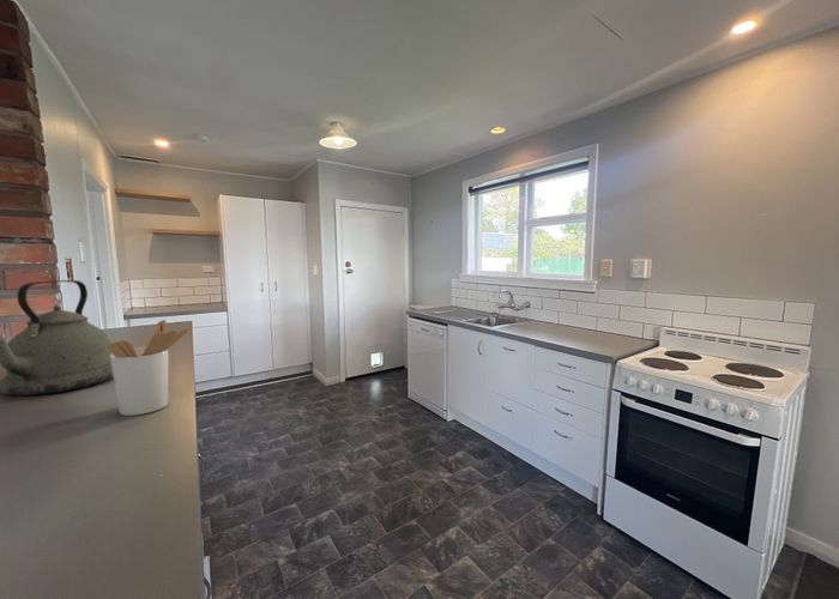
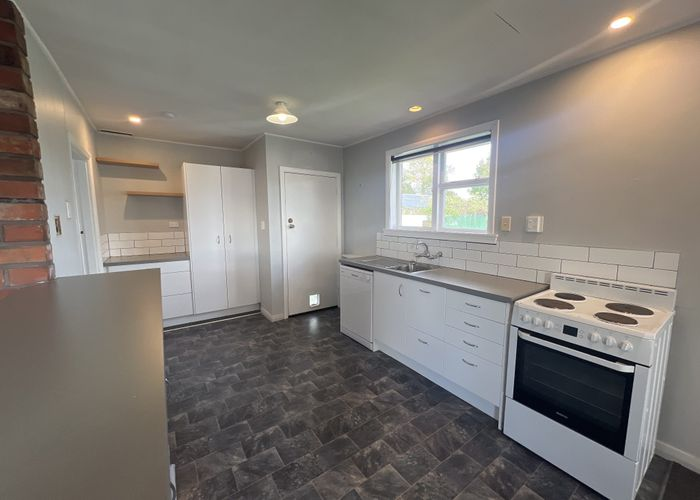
- utensil holder [107,319,191,417]
- kettle [0,279,114,397]
